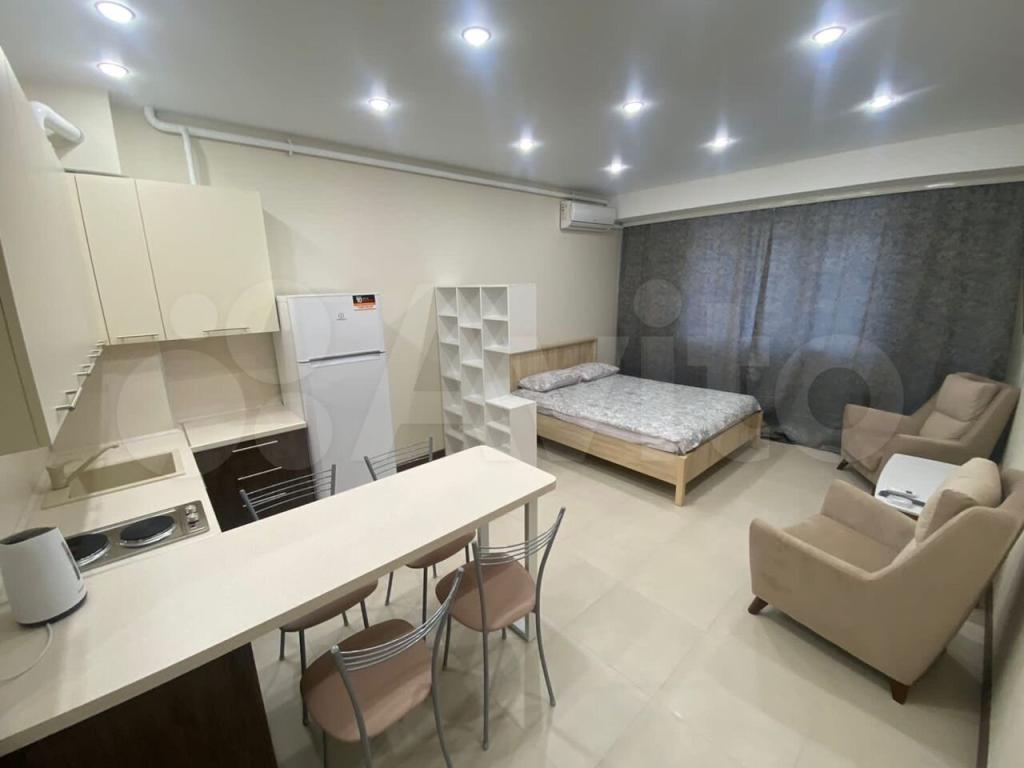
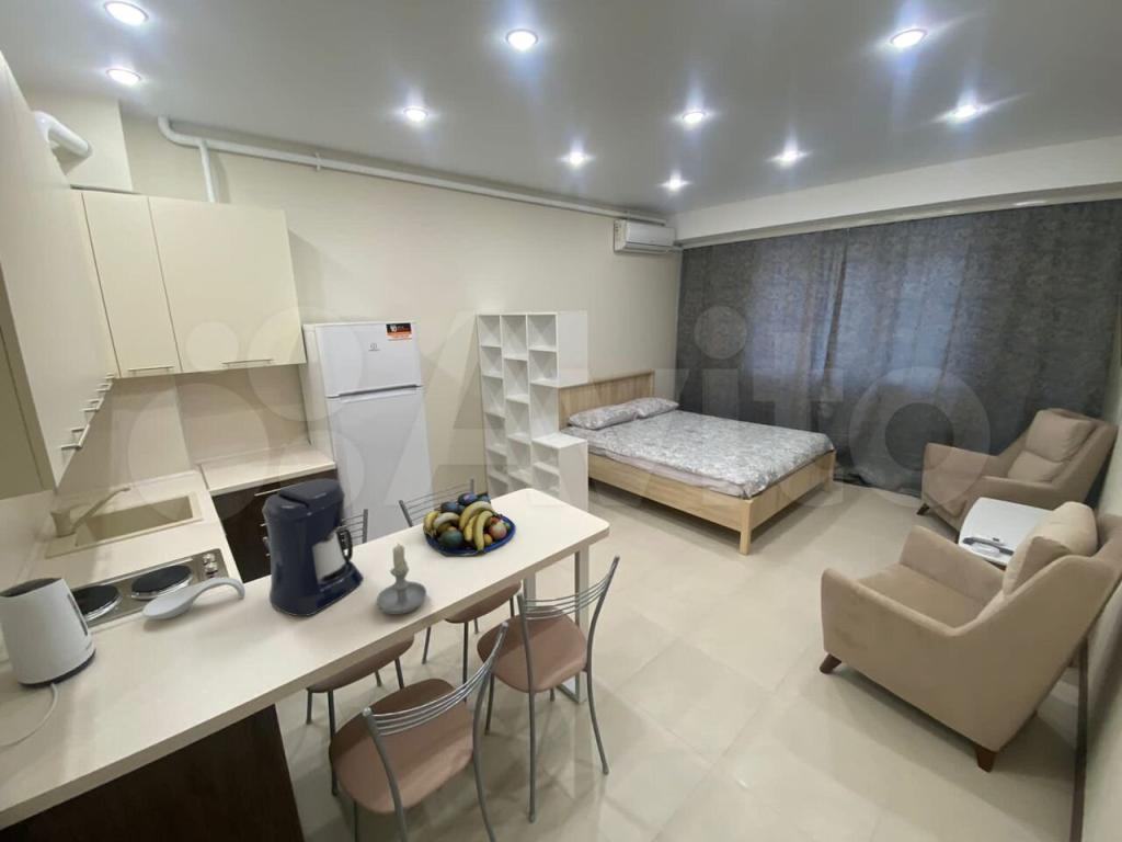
+ spoon rest [141,576,245,621]
+ coffee maker [261,478,364,617]
+ candle [376,542,427,616]
+ fruit bowl [422,491,516,557]
